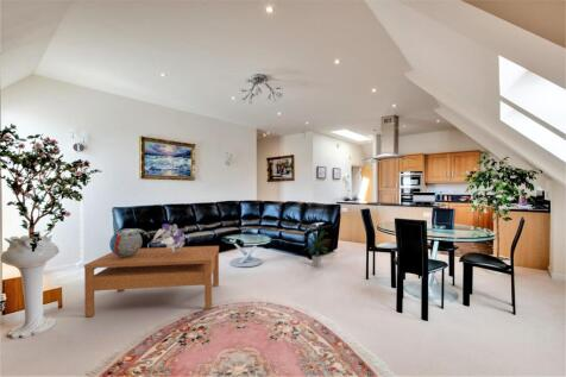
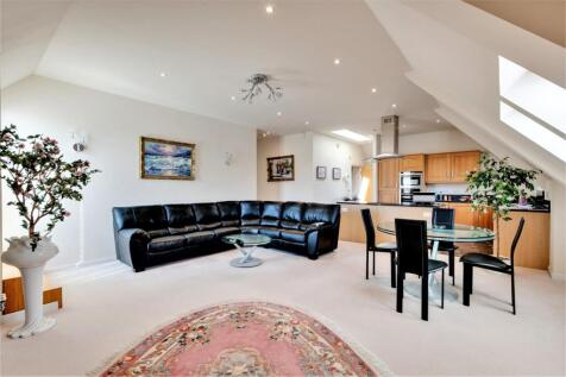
- decorative sphere [108,227,143,257]
- coffee table [83,245,220,318]
- indoor plant [302,227,331,268]
- bouquet [152,222,185,252]
